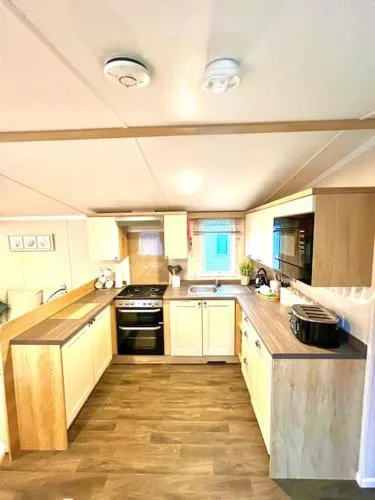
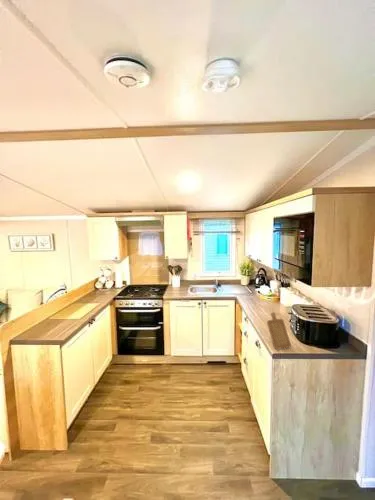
+ chopping board [266,312,292,350]
